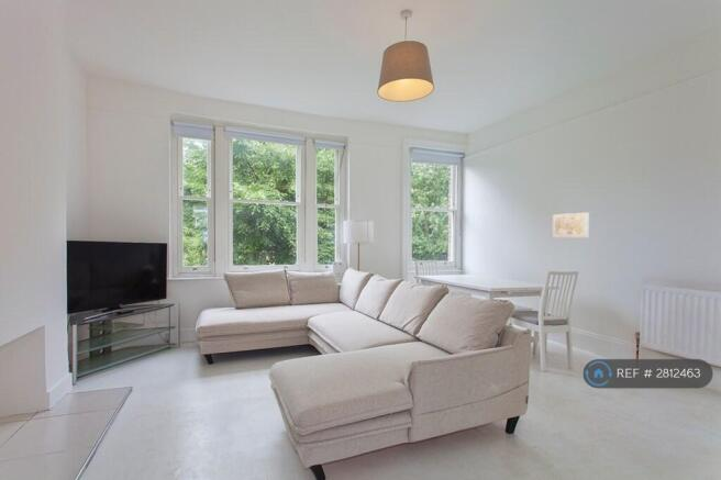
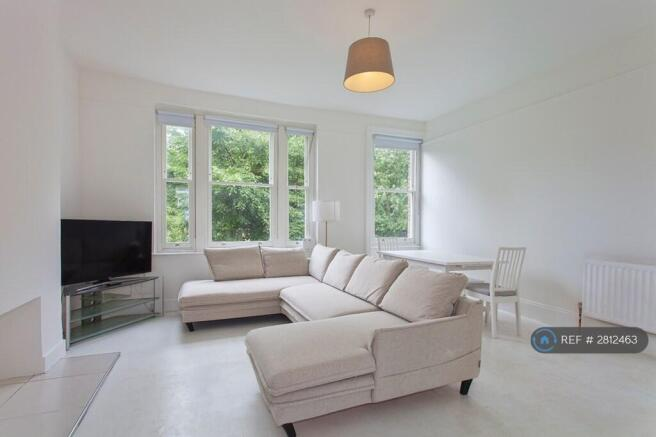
- wall art [552,212,590,238]
